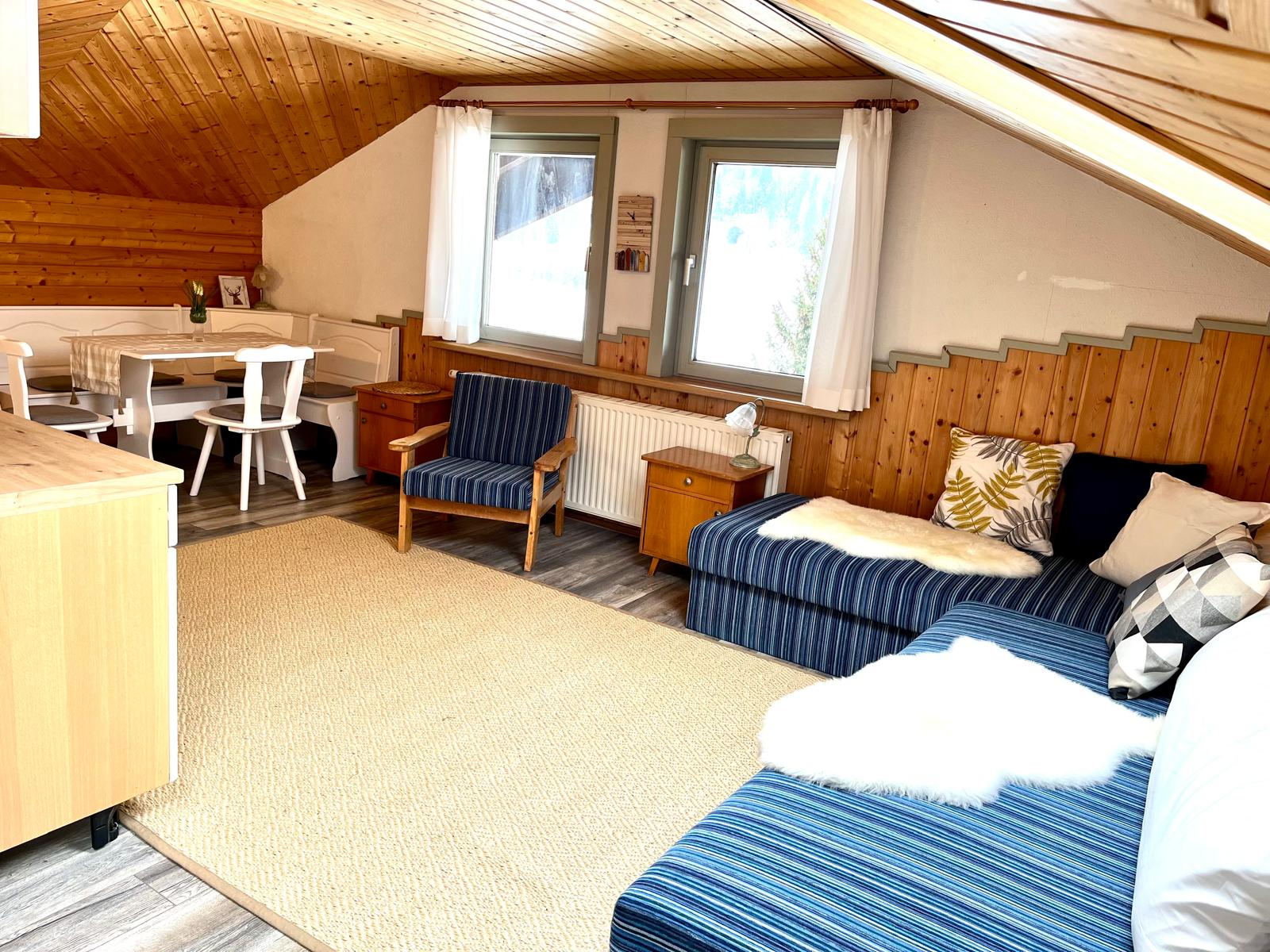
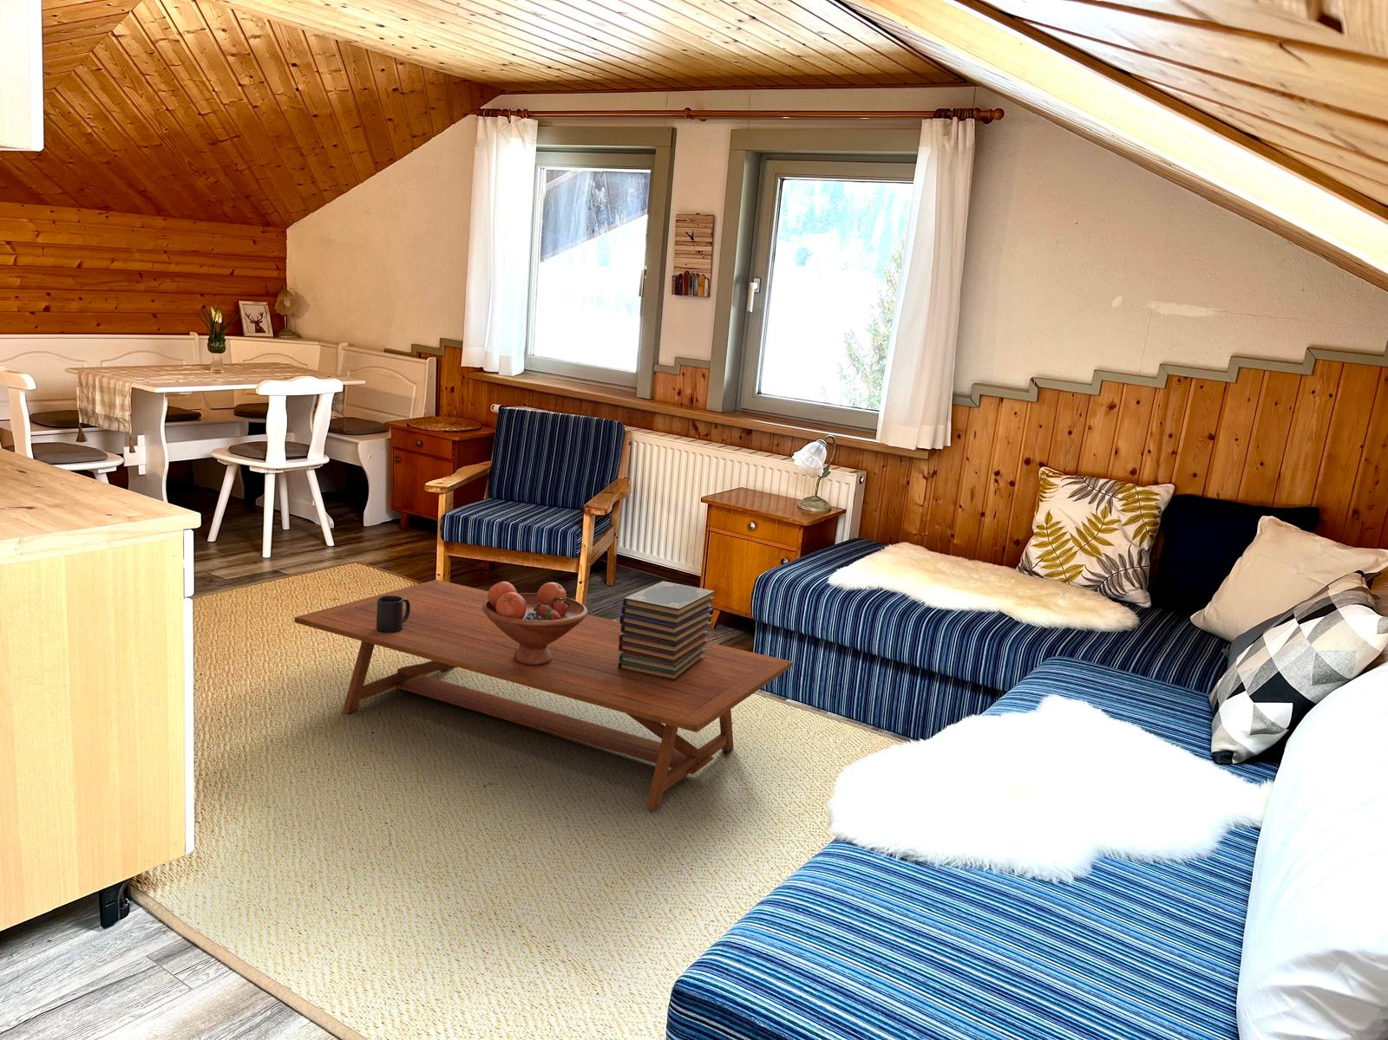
+ mug [376,595,410,634]
+ coffee table [294,579,792,811]
+ fruit bowl [482,581,588,665]
+ book stack [617,581,716,682]
